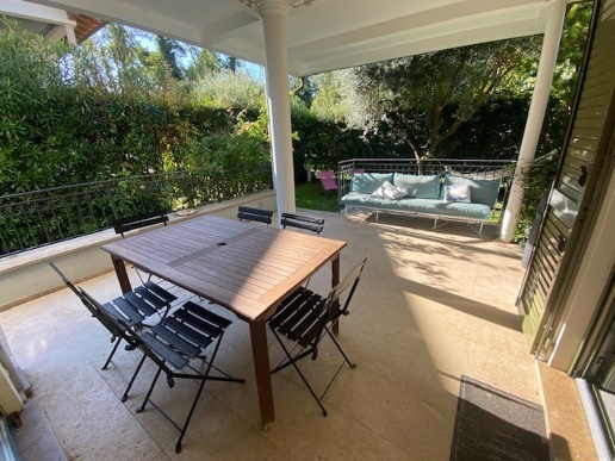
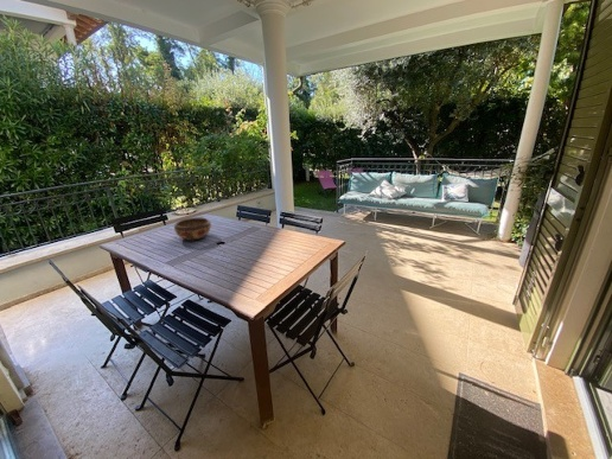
+ decorative bowl [173,217,212,242]
